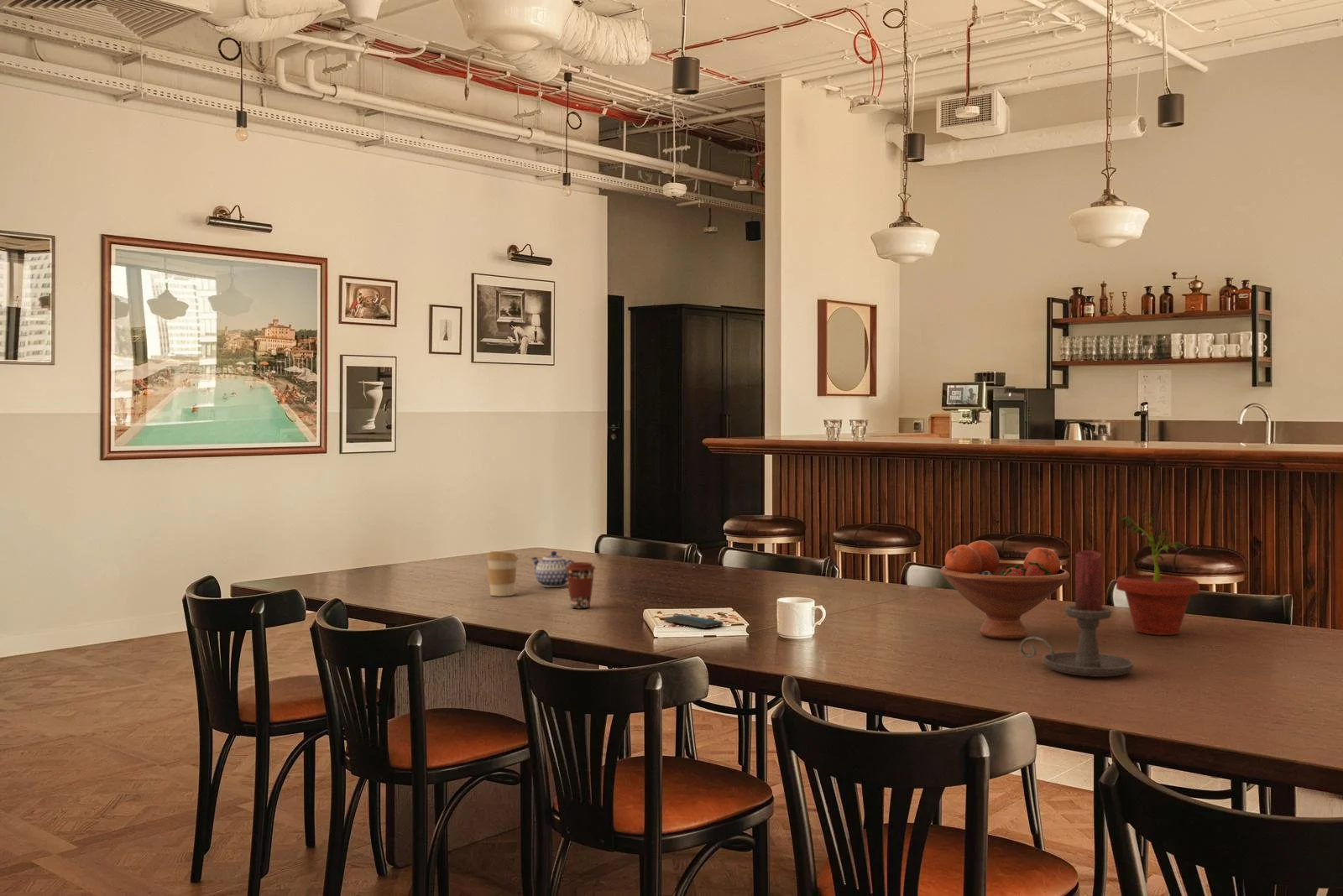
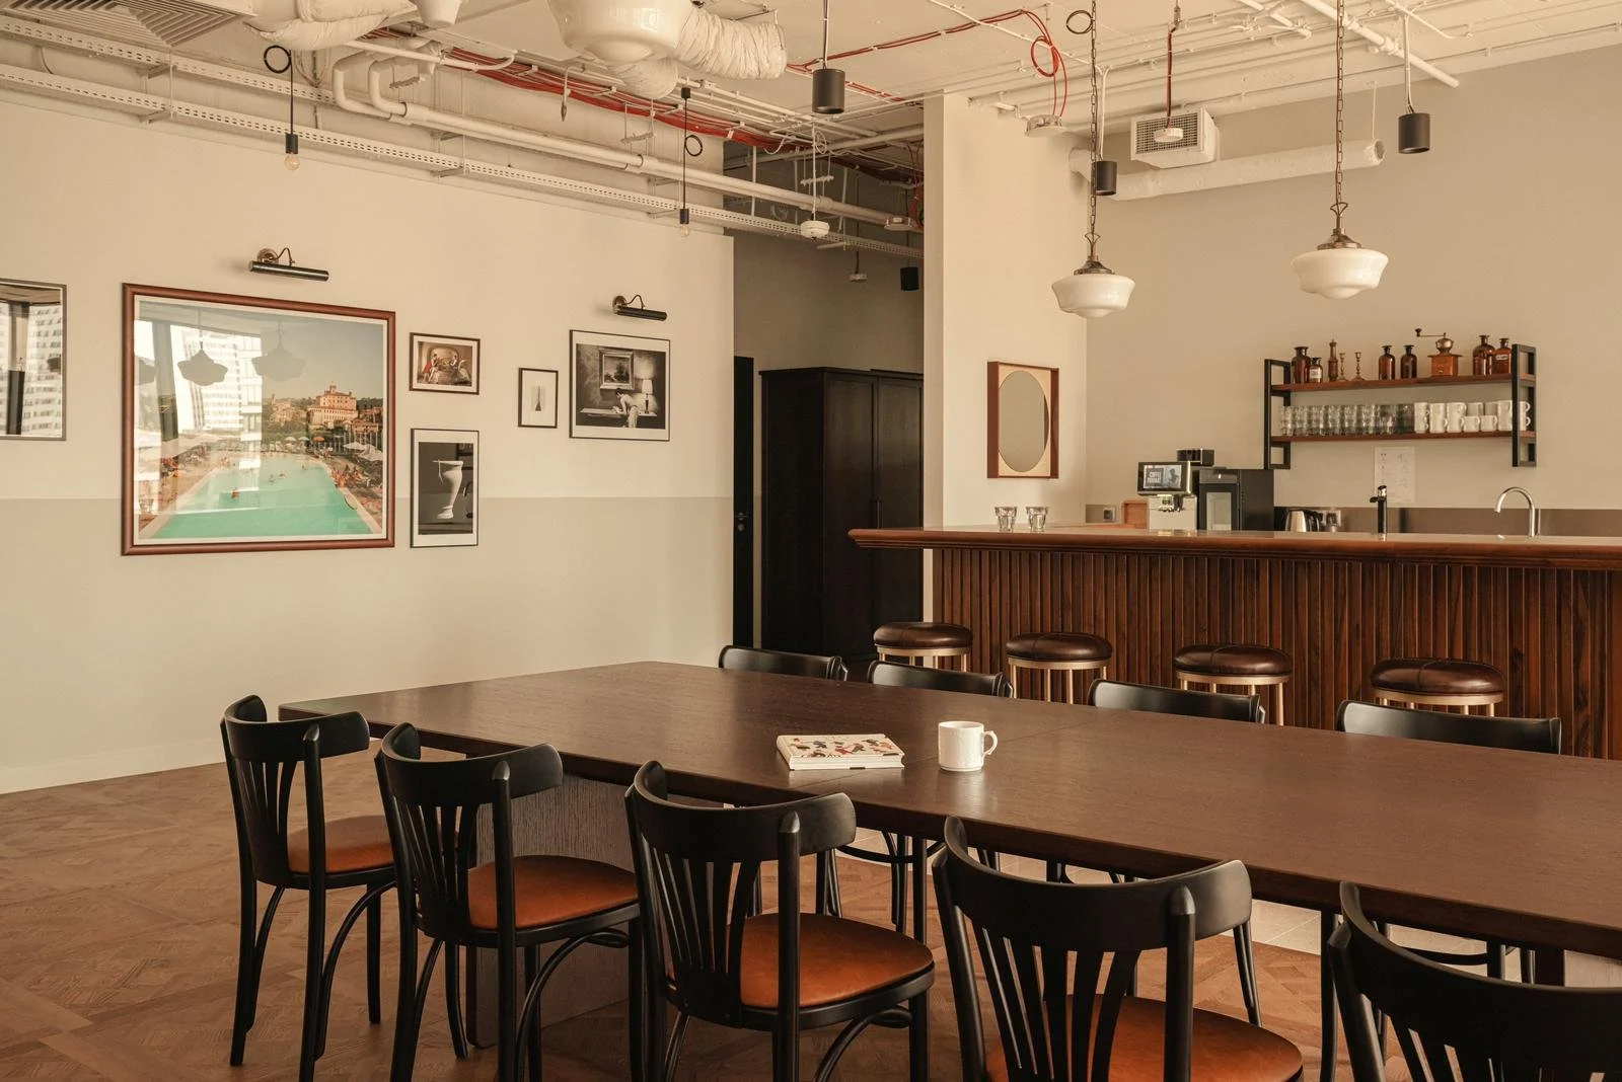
- candle holder [1019,550,1135,678]
- smartphone [664,614,724,629]
- coffee cup [566,561,597,609]
- potted plant [1116,508,1200,636]
- teapot [530,550,575,588]
- fruit bowl [939,539,1070,640]
- coffee cup [486,550,520,597]
